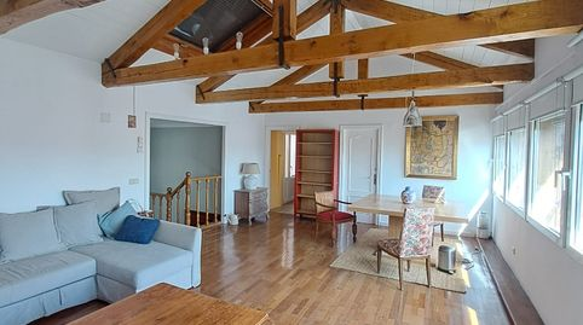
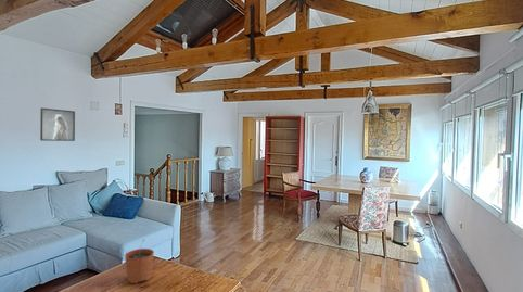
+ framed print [39,106,76,142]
+ plant pot [124,239,155,284]
